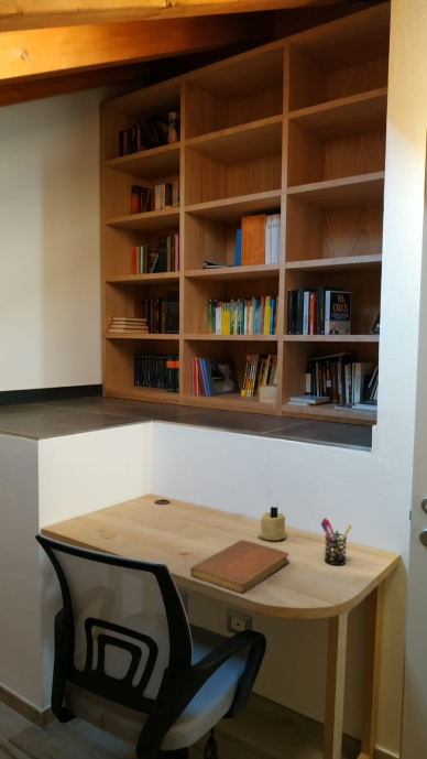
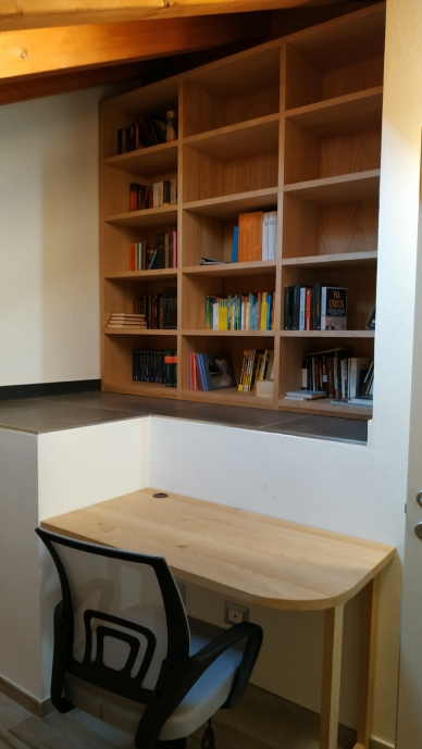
- pen holder [319,517,353,566]
- notebook [189,539,291,594]
- candle [258,506,287,541]
